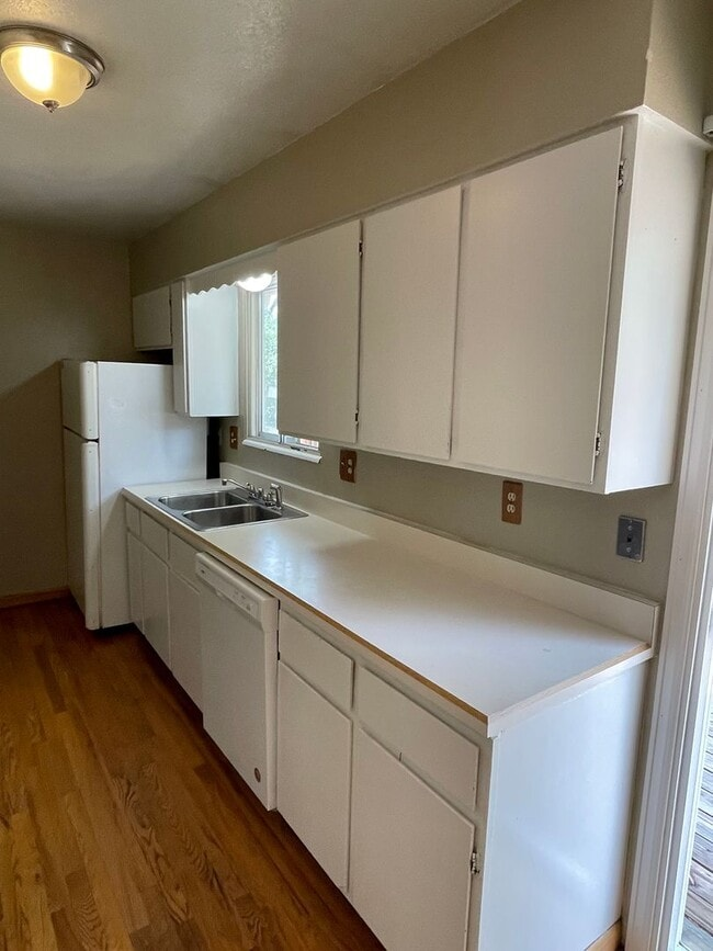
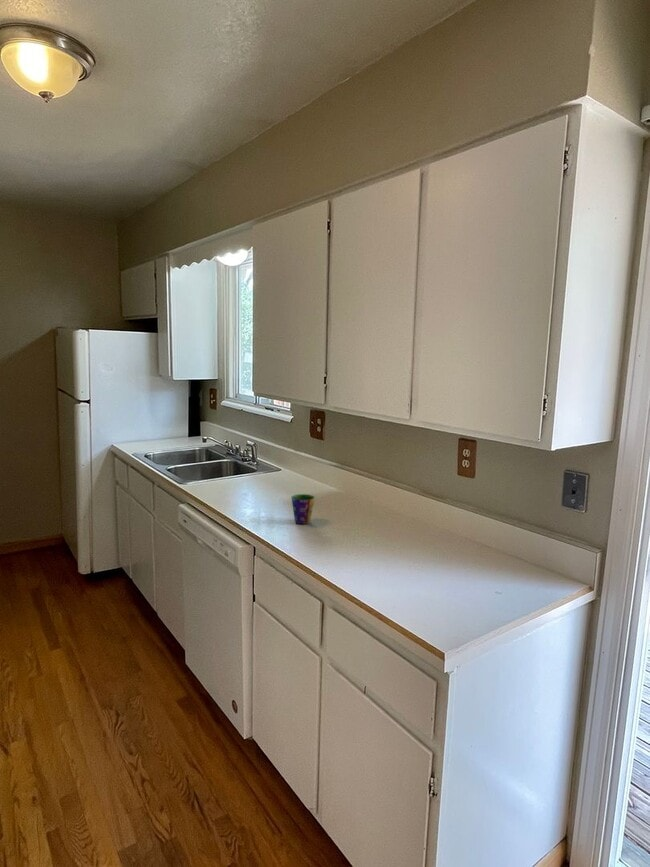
+ cup [291,493,316,525]
